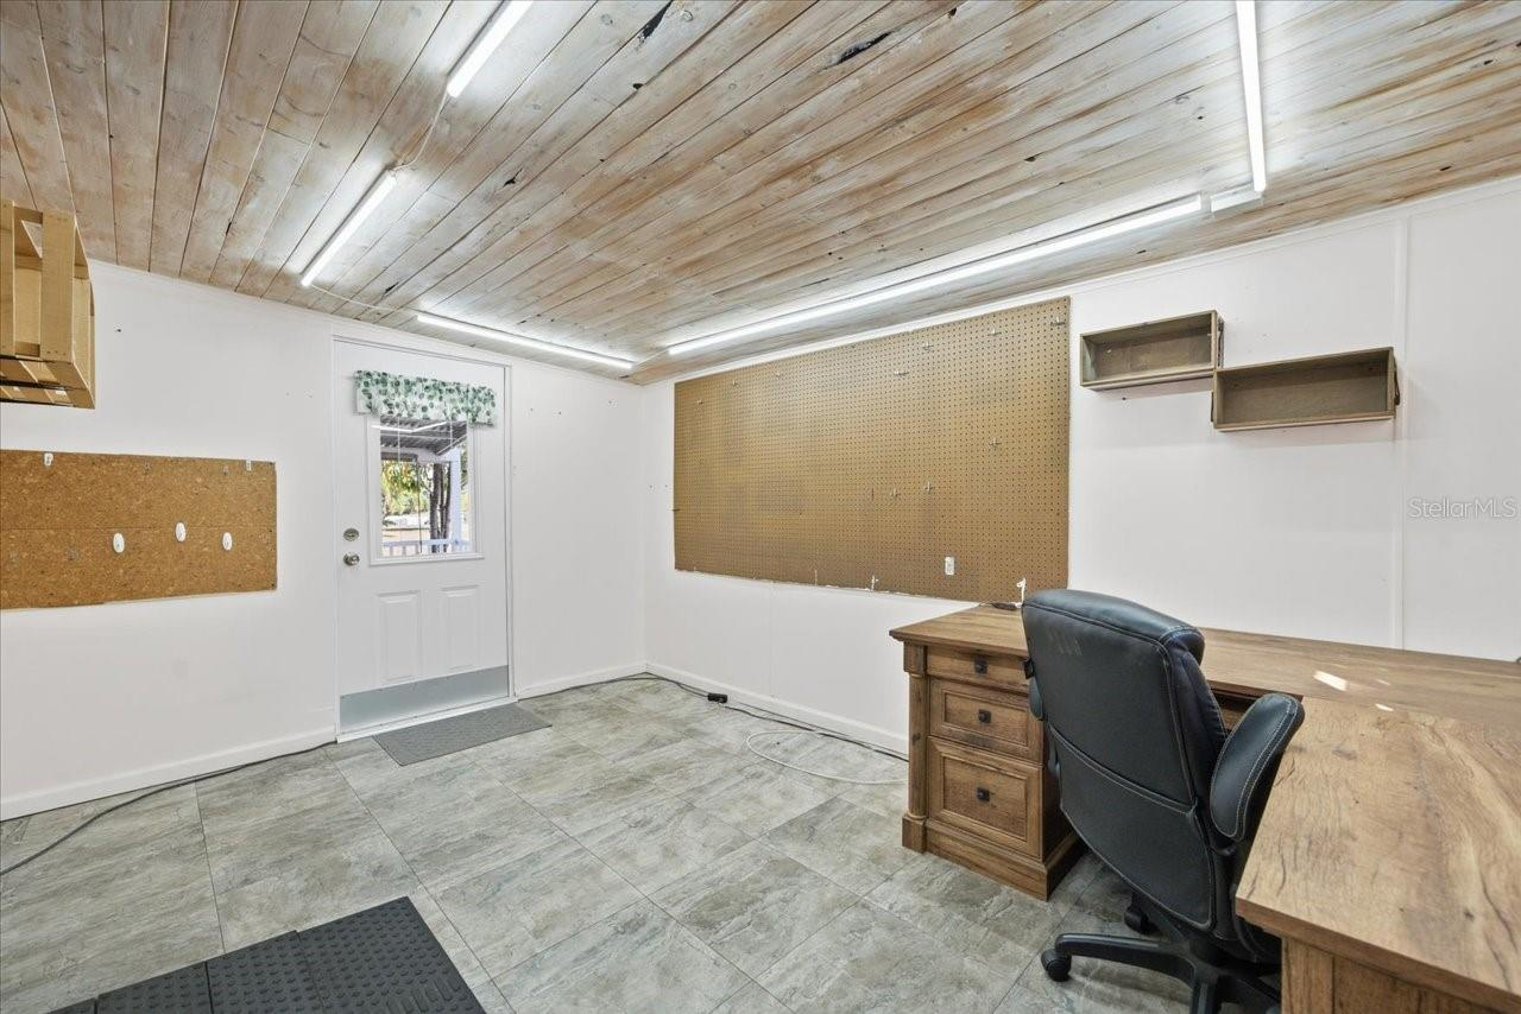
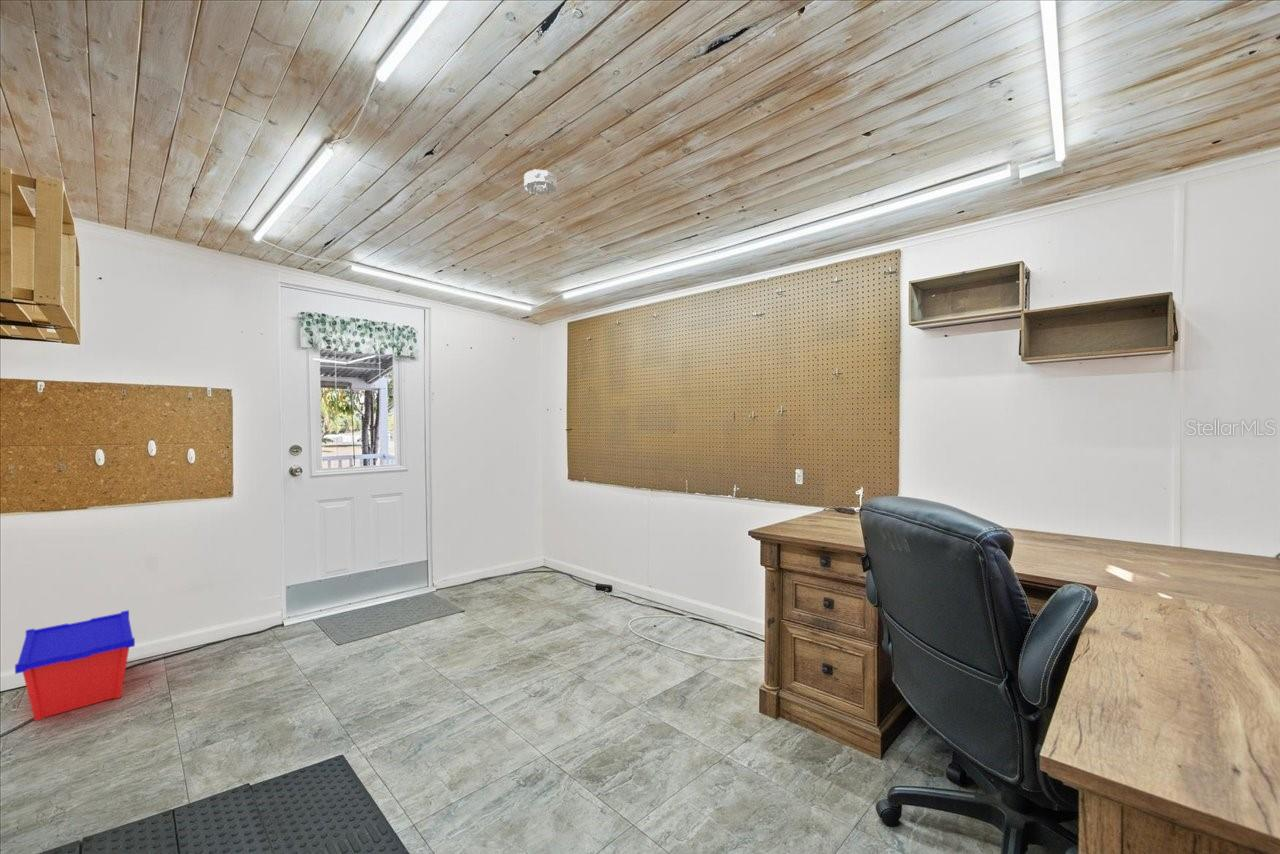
+ storage bin [14,609,136,722]
+ smoke detector [523,168,558,196]
